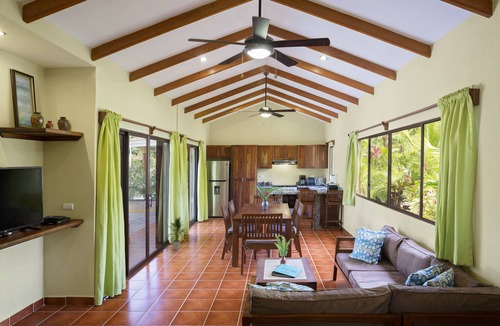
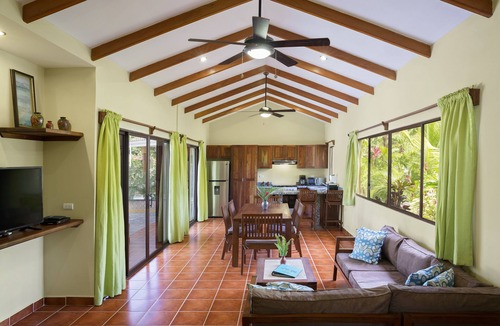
- indoor plant [164,216,190,251]
